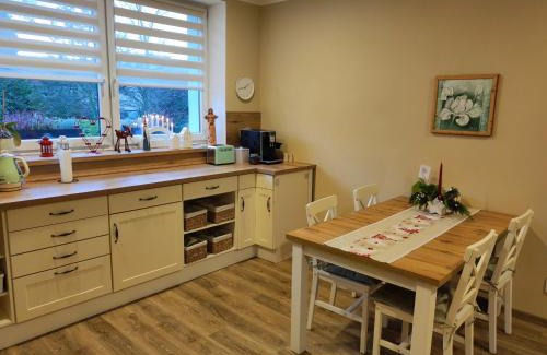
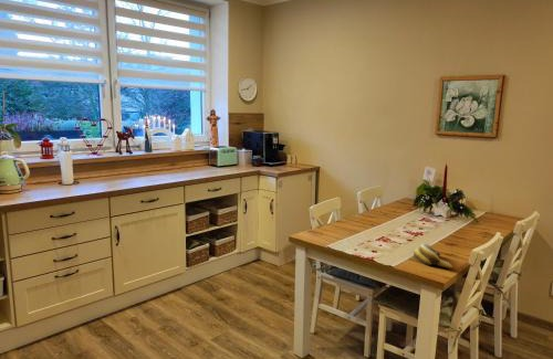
+ banana [413,243,453,270]
